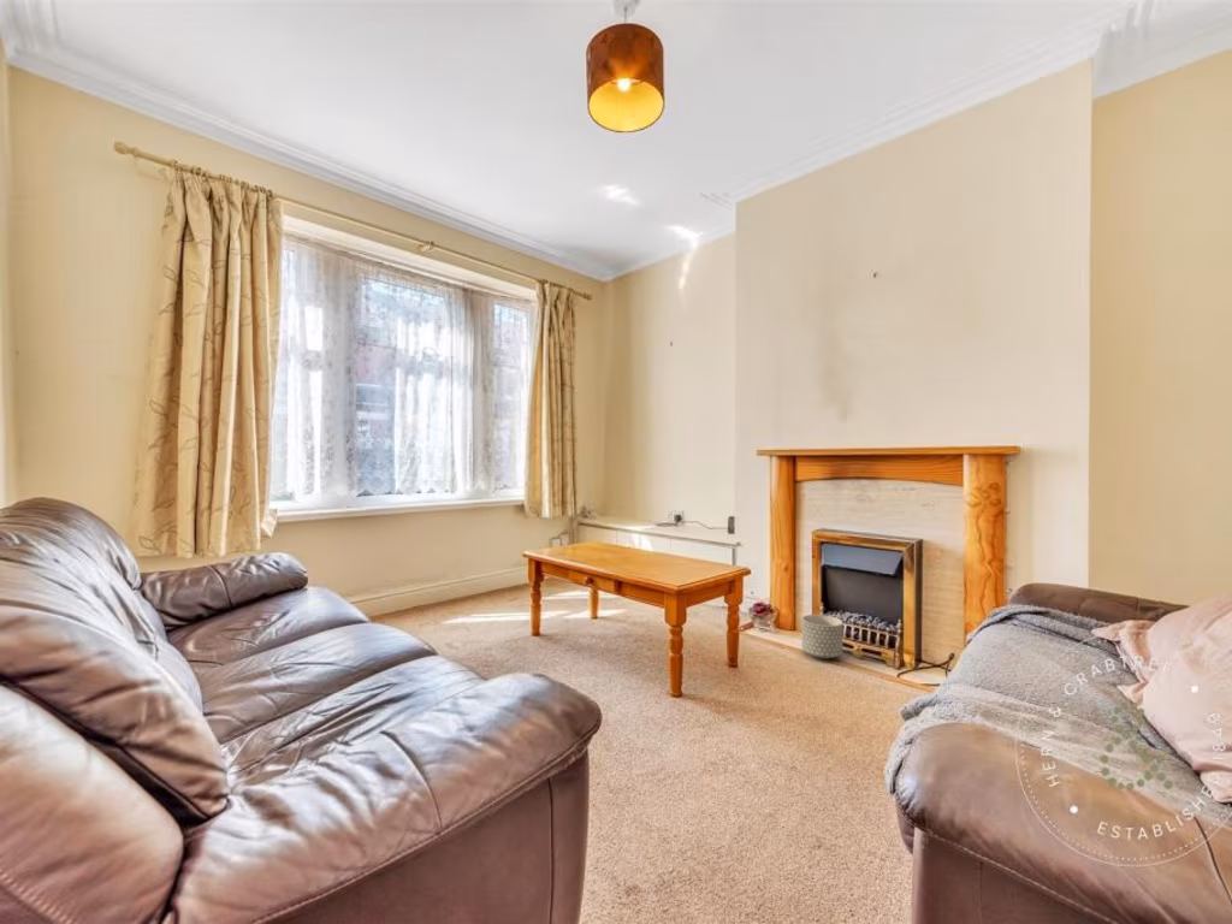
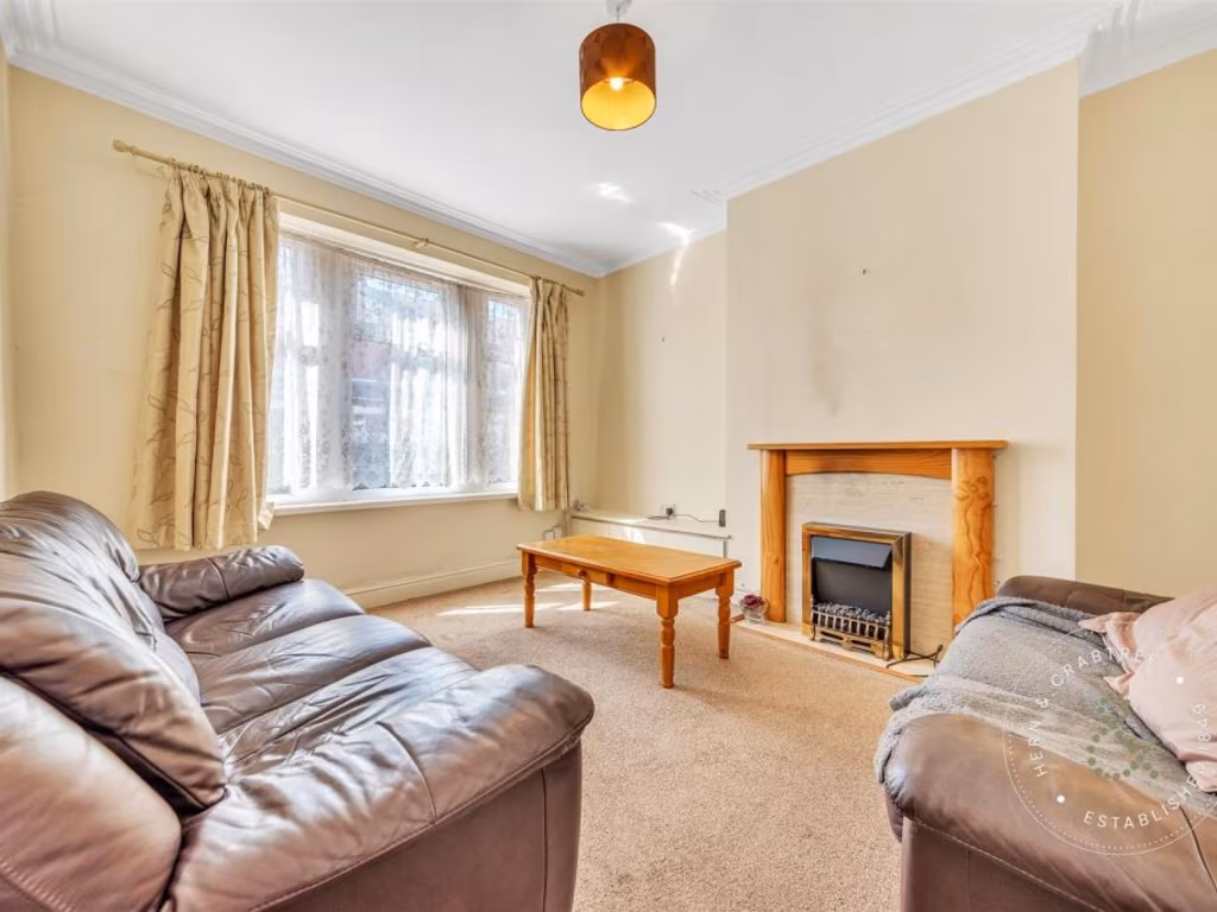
- planter [801,614,843,661]
